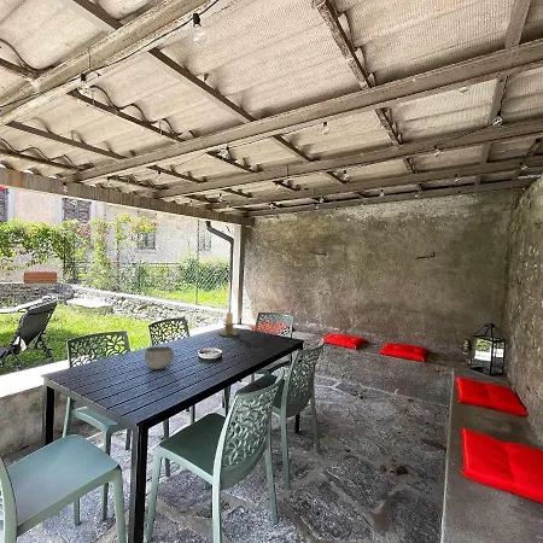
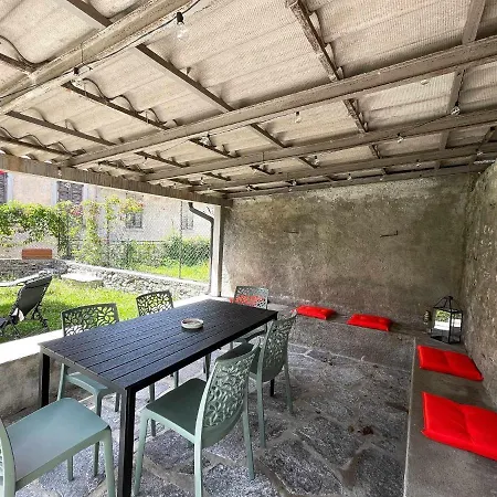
- bowl [144,345,175,370]
- candle holder [217,311,240,338]
